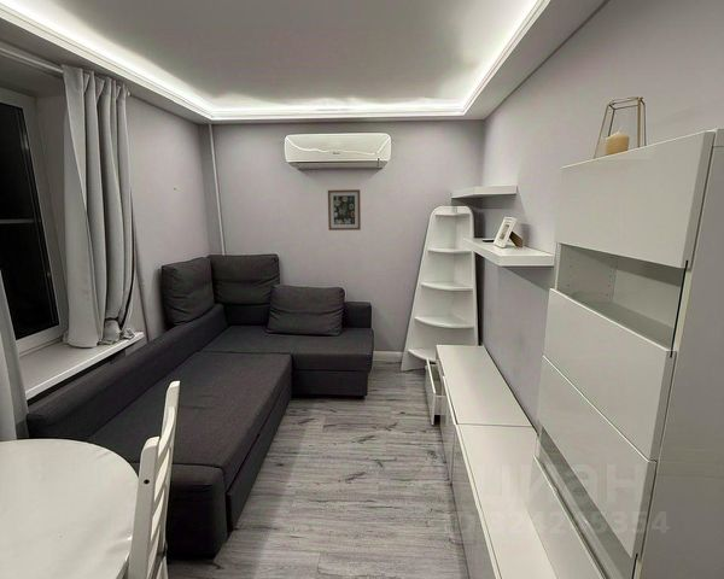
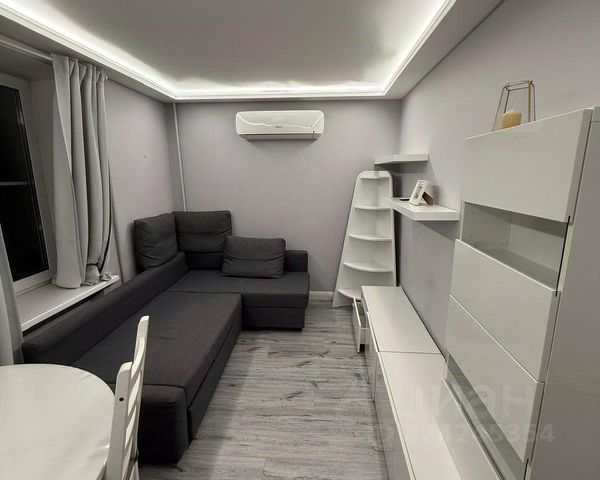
- wall art [327,188,362,232]
